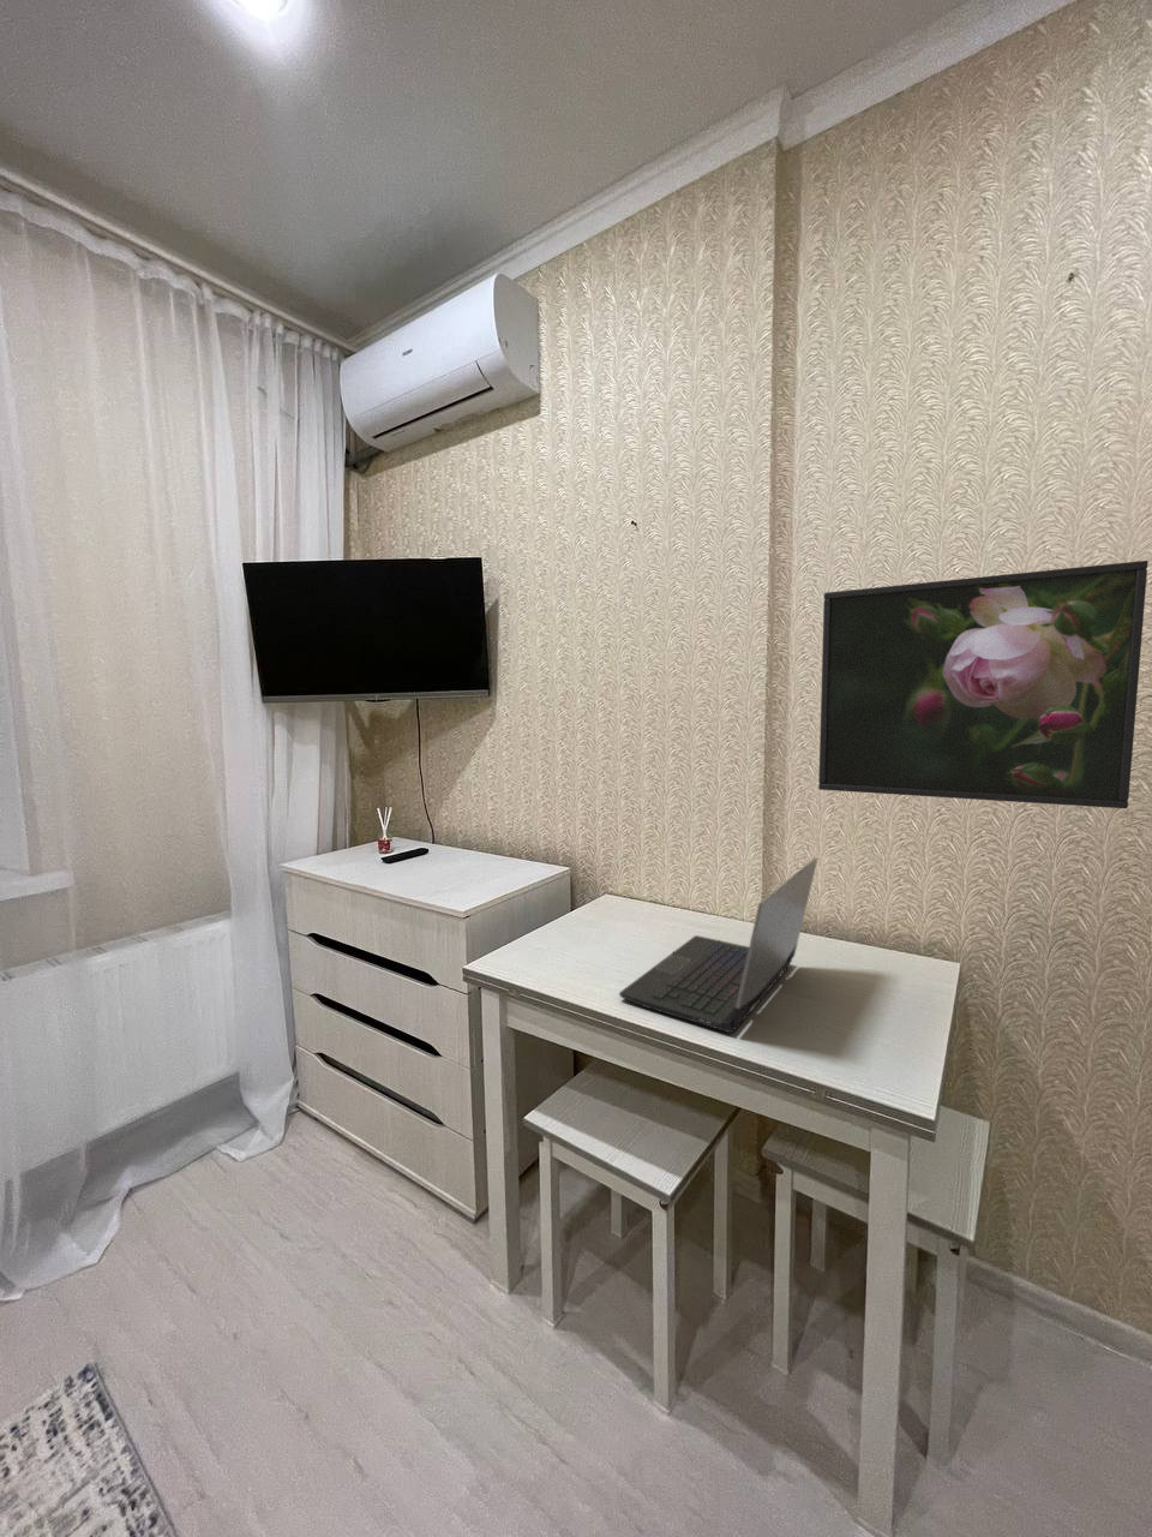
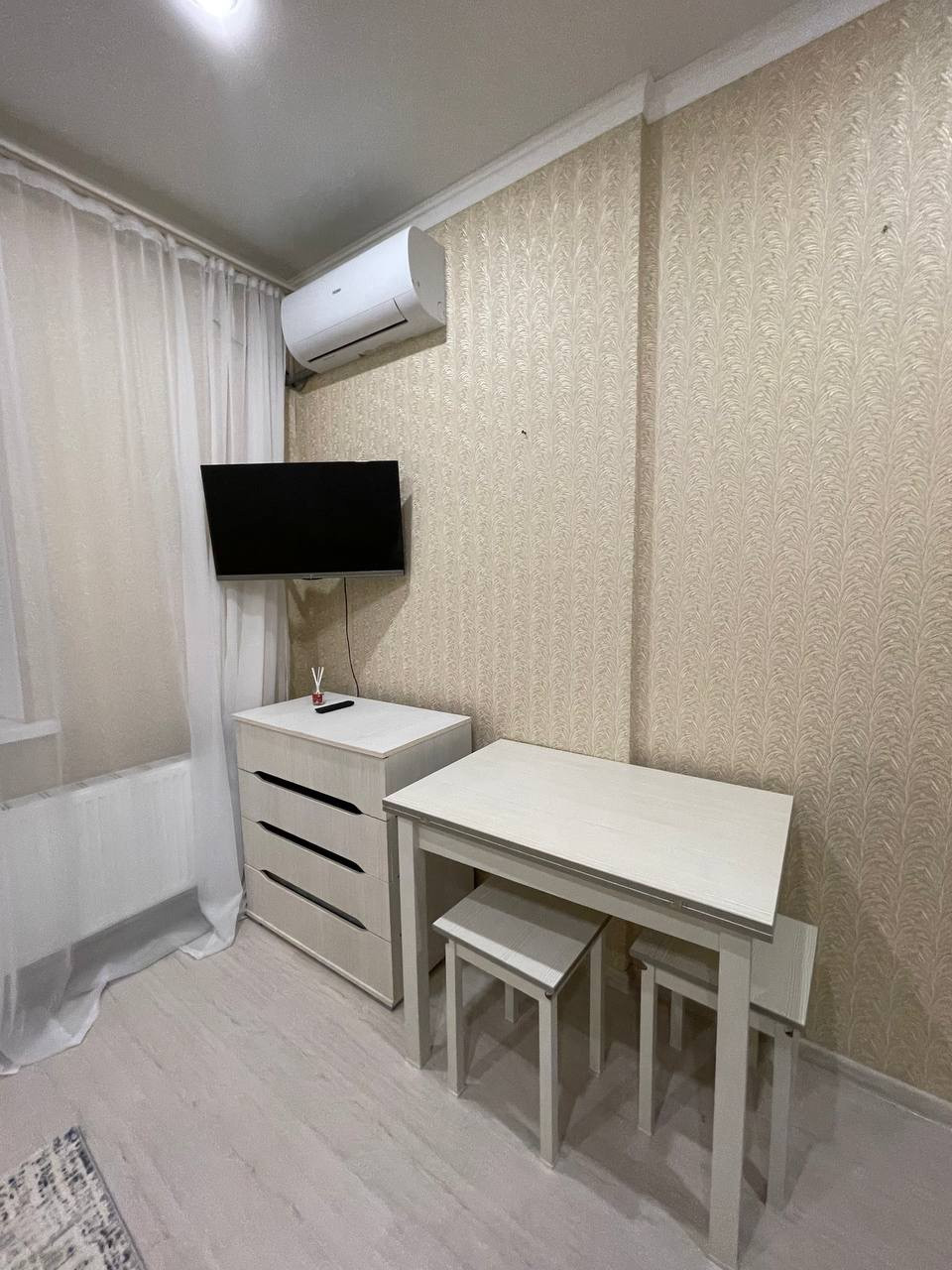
- laptop computer [618,856,818,1034]
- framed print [817,559,1150,810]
